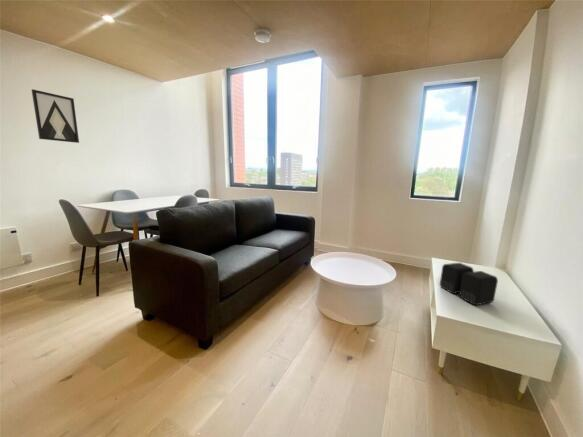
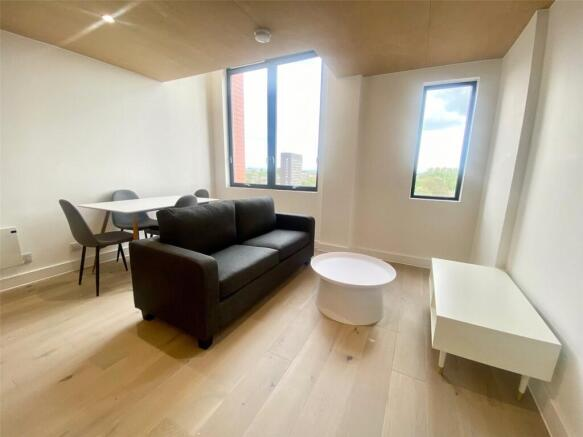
- wall art [31,88,80,144]
- speaker [439,262,499,306]
